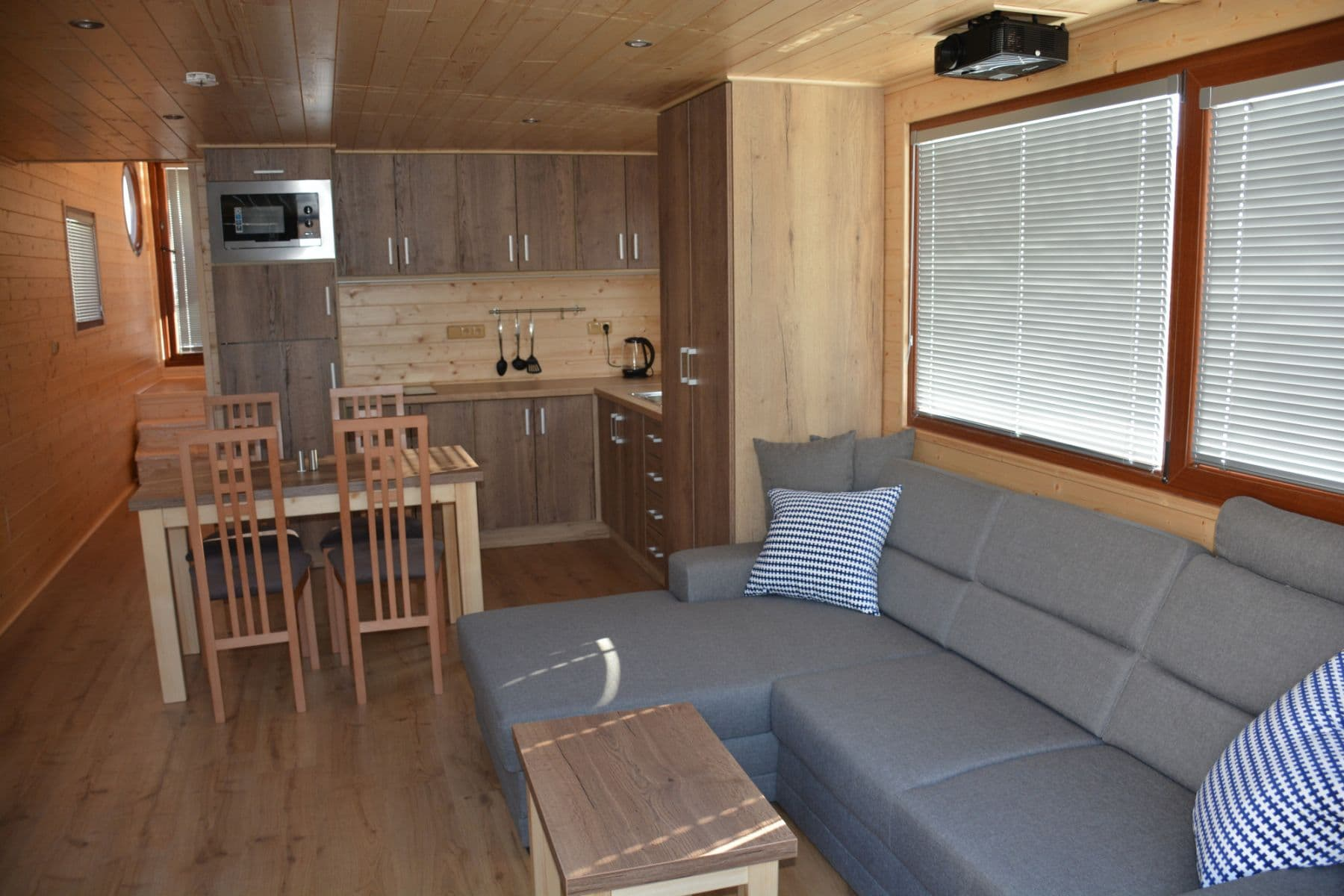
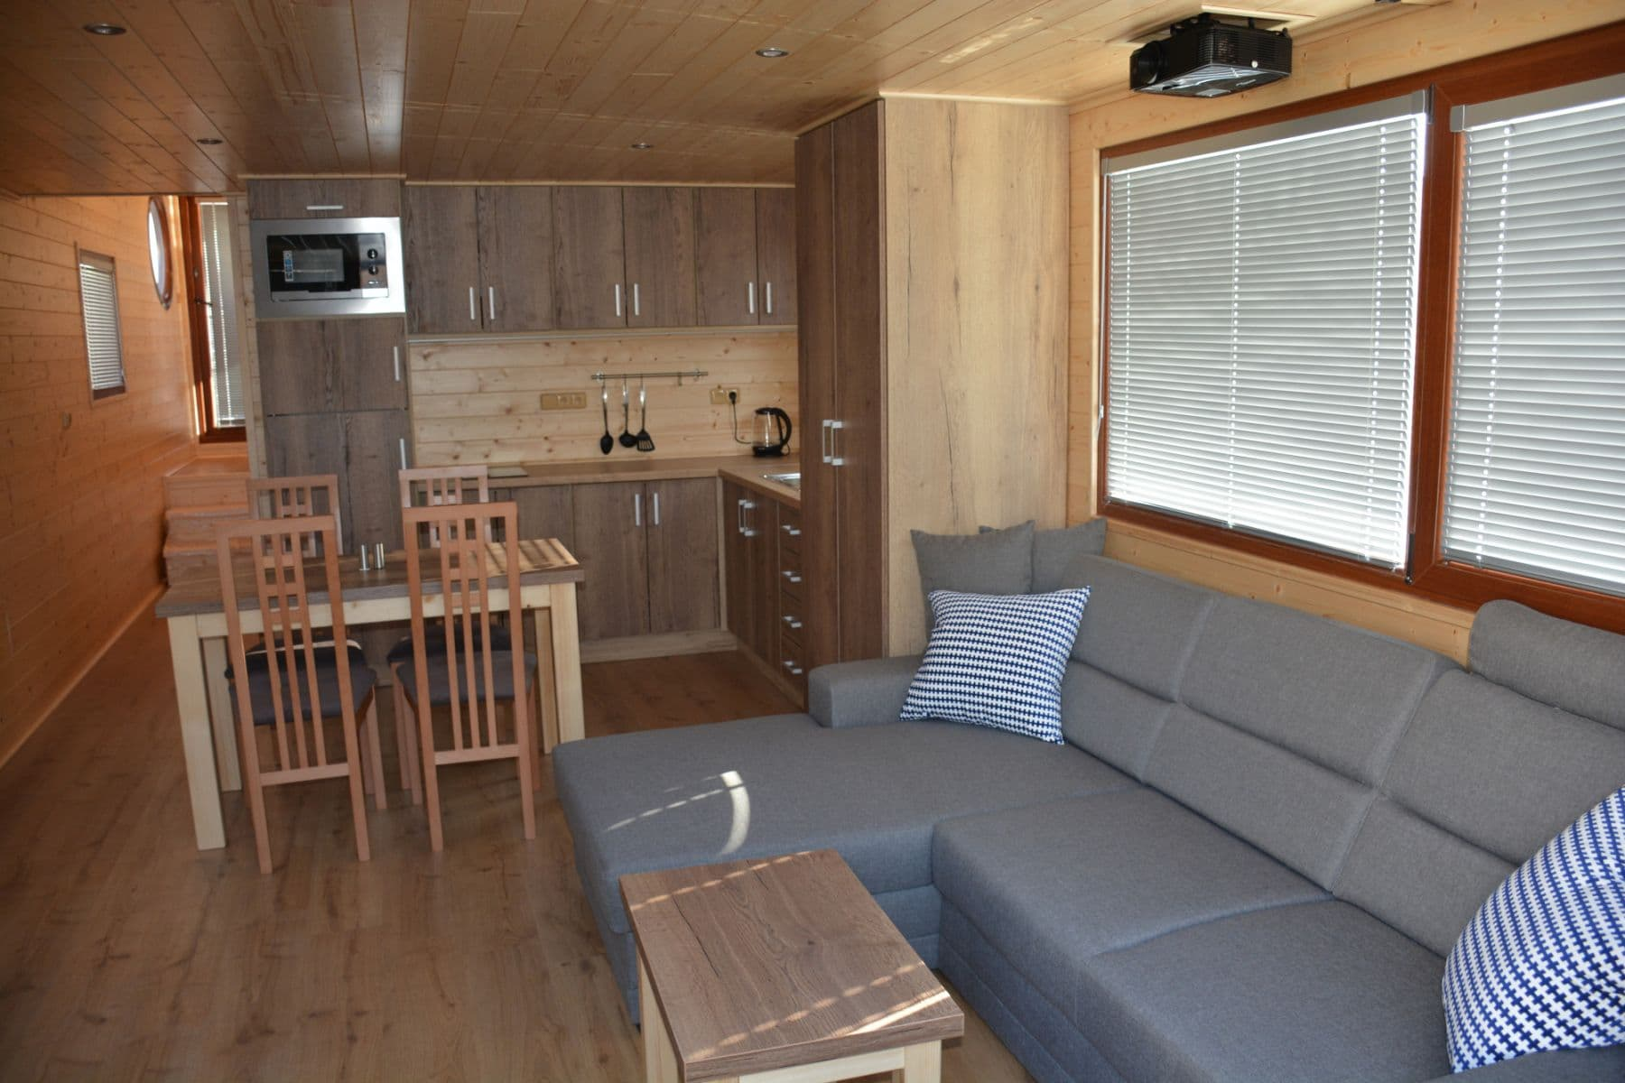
- smoke detector [181,72,220,87]
